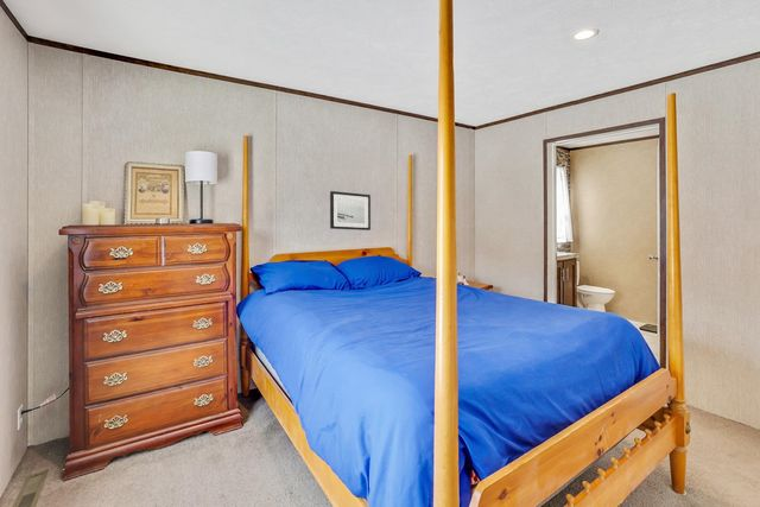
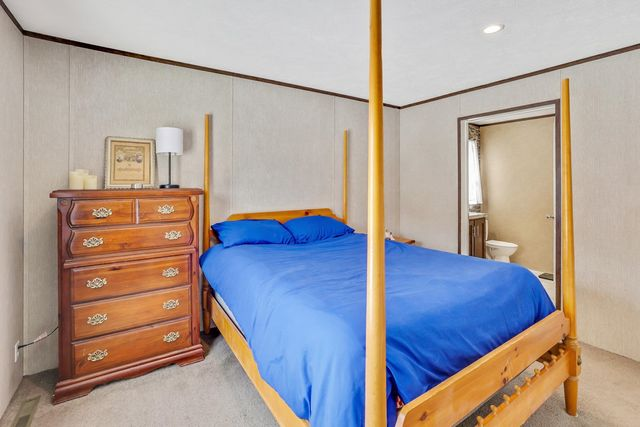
- wall art [329,190,372,232]
